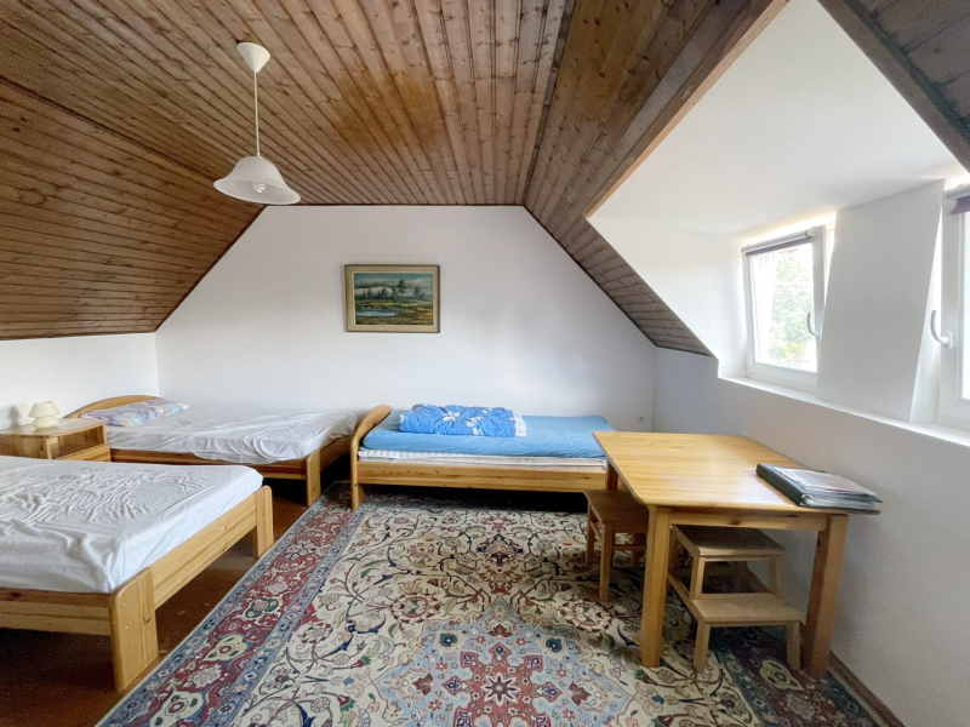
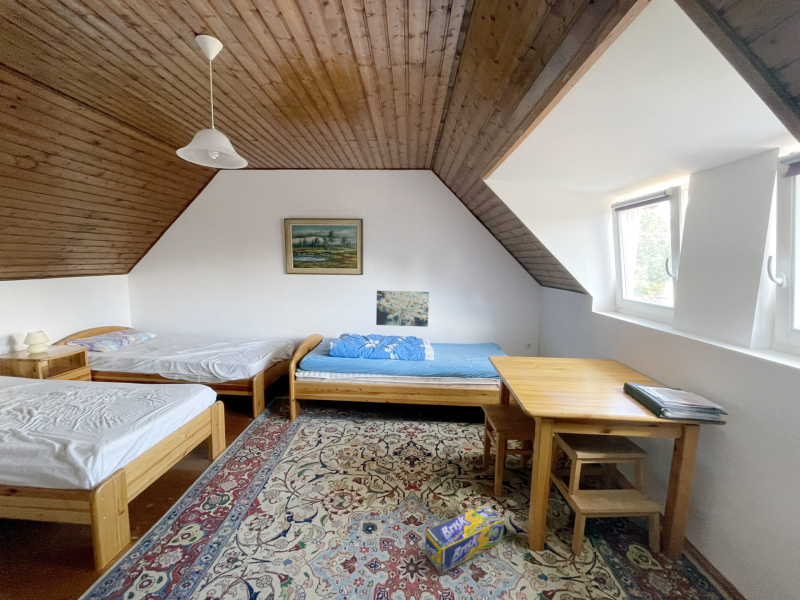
+ box [424,503,505,575]
+ wall art [375,290,430,328]
